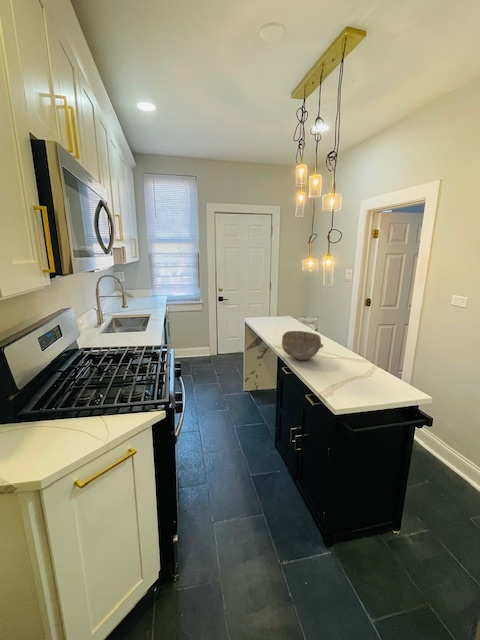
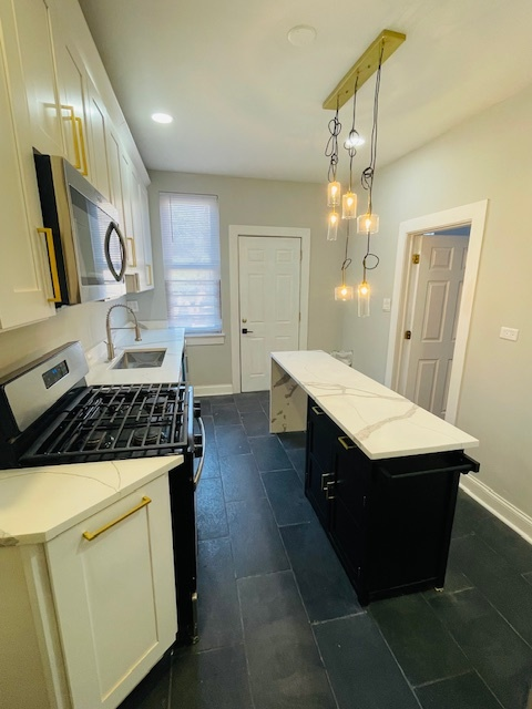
- bowl [281,330,324,361]
